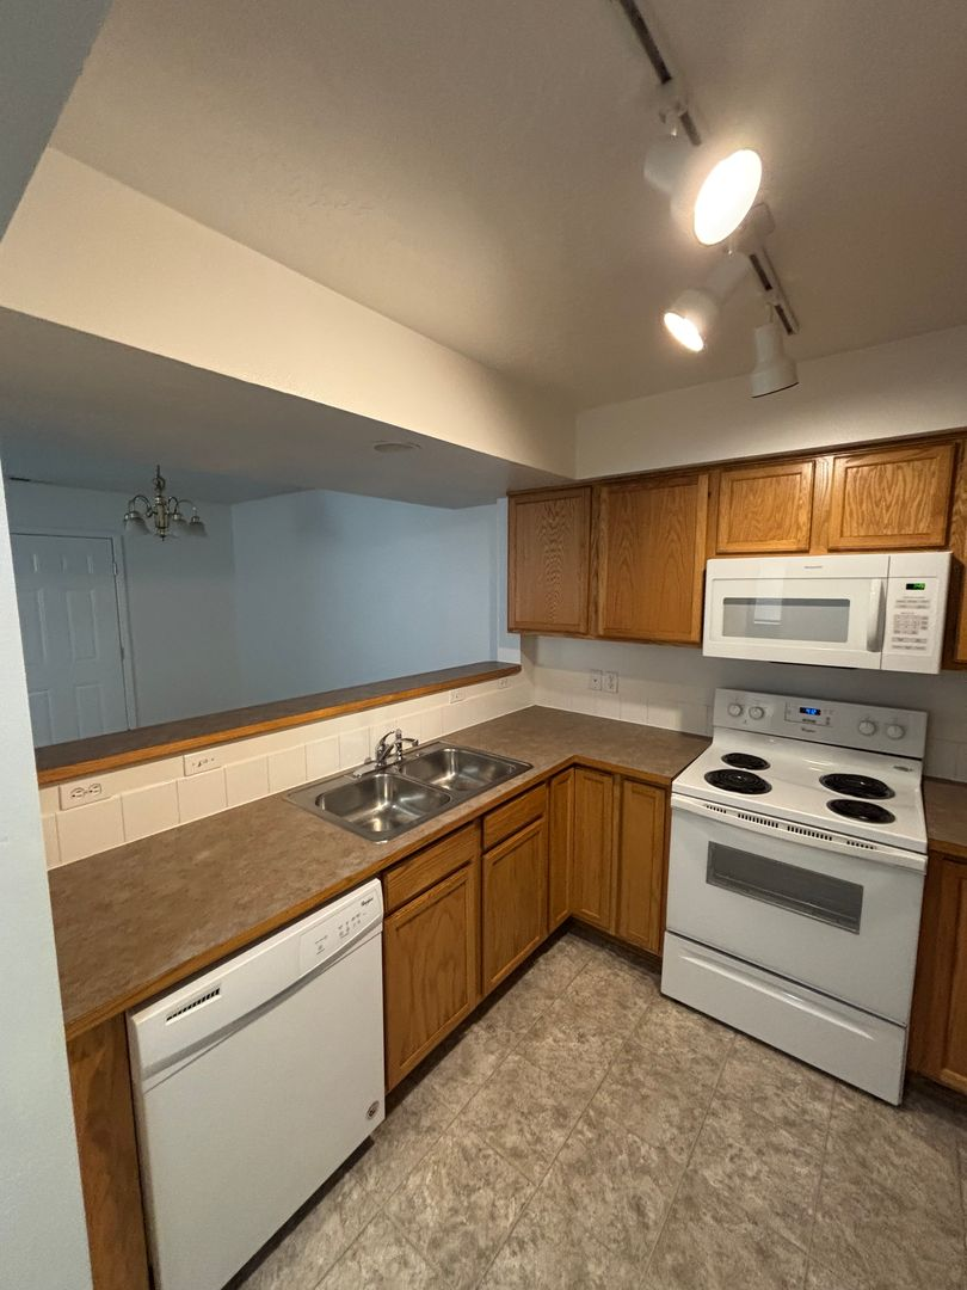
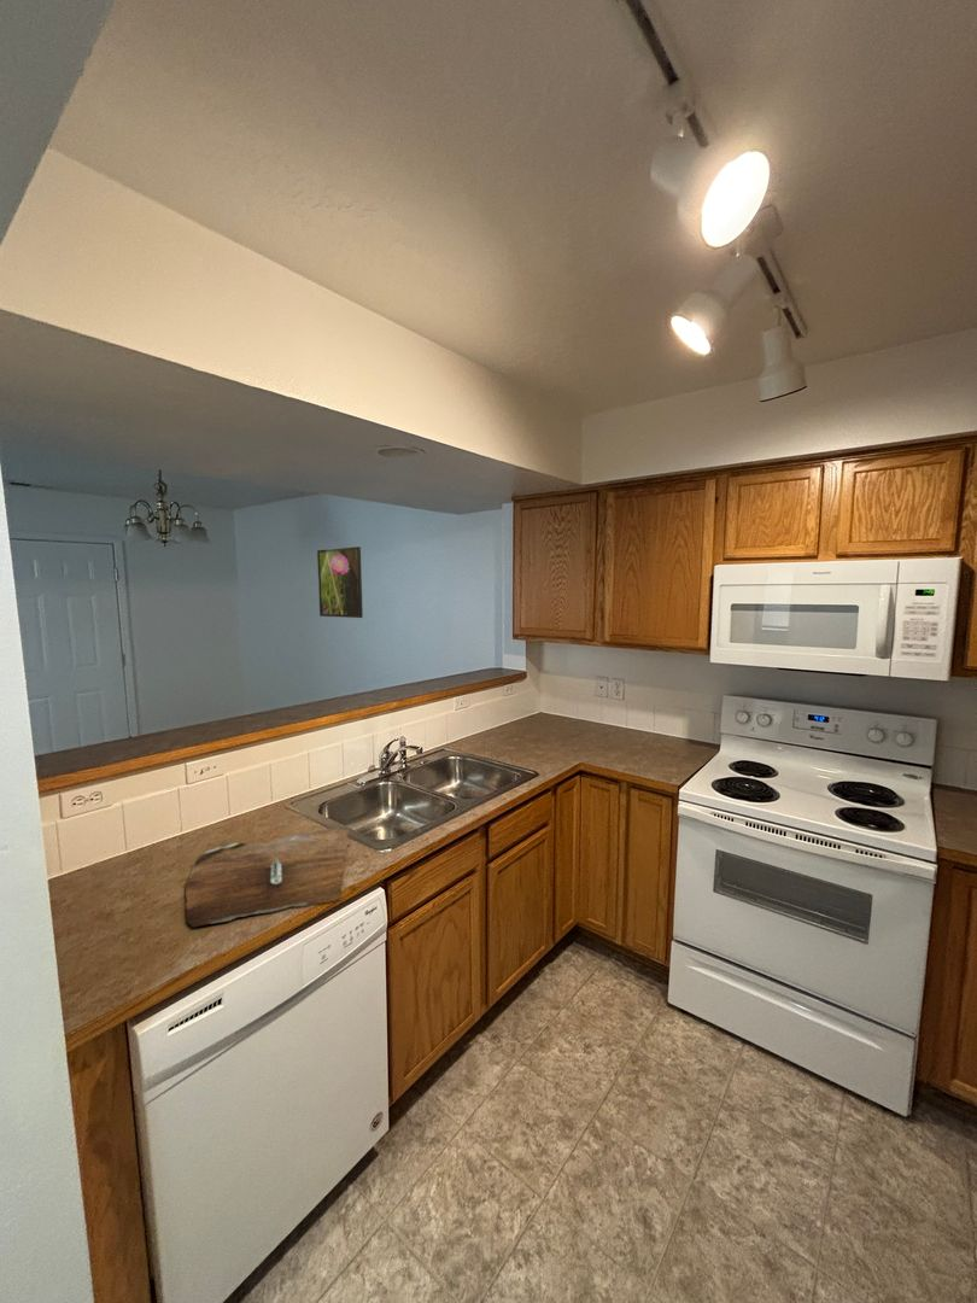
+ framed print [316,545,364,619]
+ cutting board [185,826,351,928]
